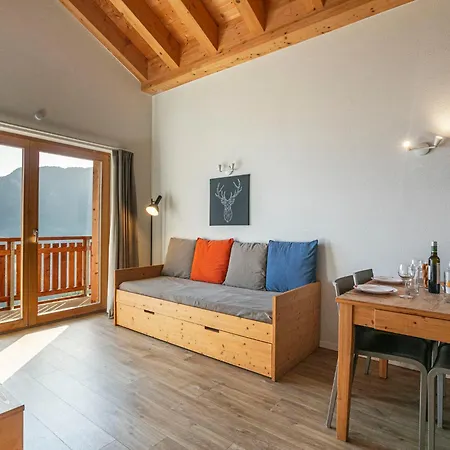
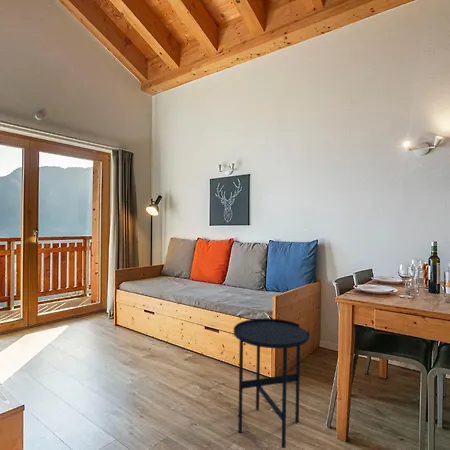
+ side table [233,318,311,449]
